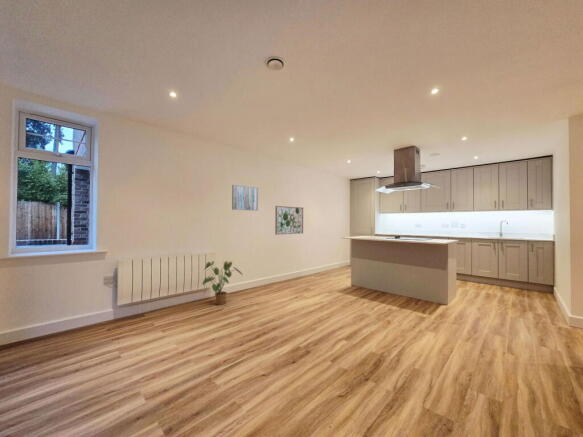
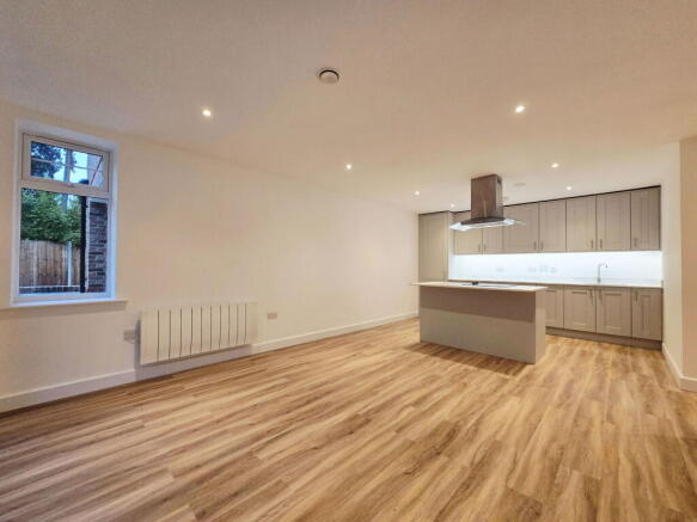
- wall art [231,184,259,212]
- wall art [274,205,304,236]
- house plant [202,260,244,306]
